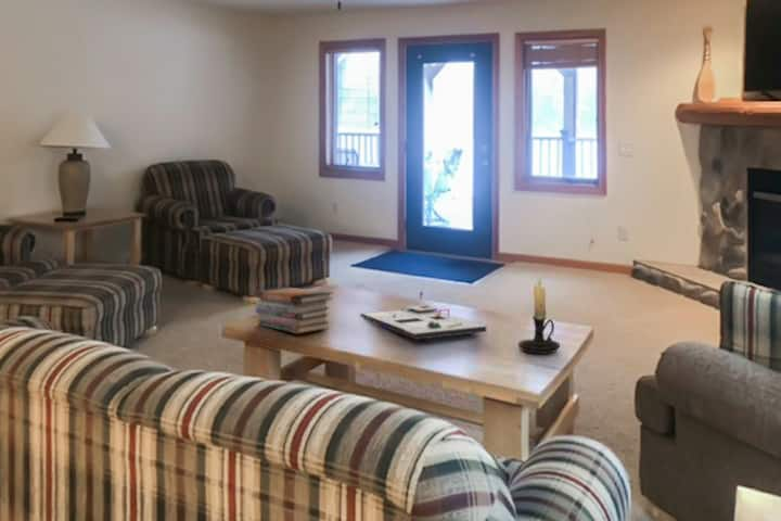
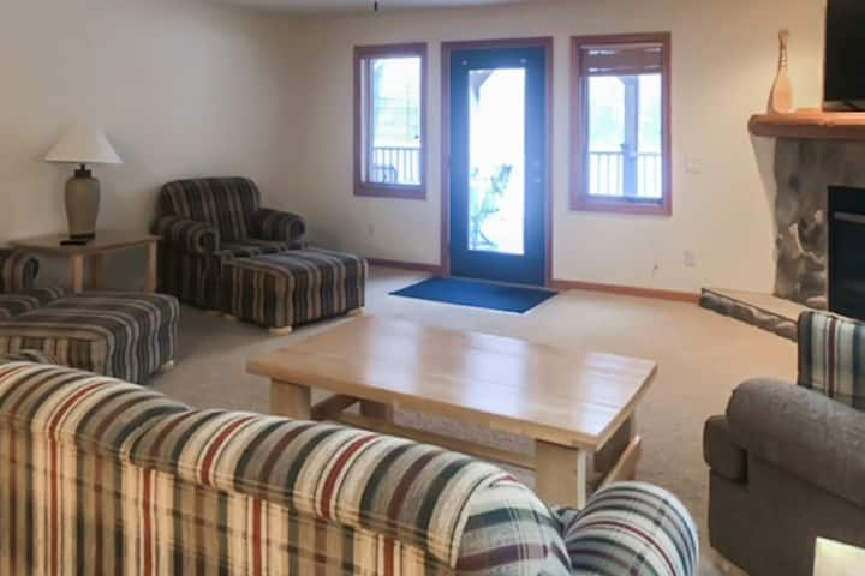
- book stack [254,285,334,334]
- candle holder [517,272,561,355]
- board game [360,291,487,341]
